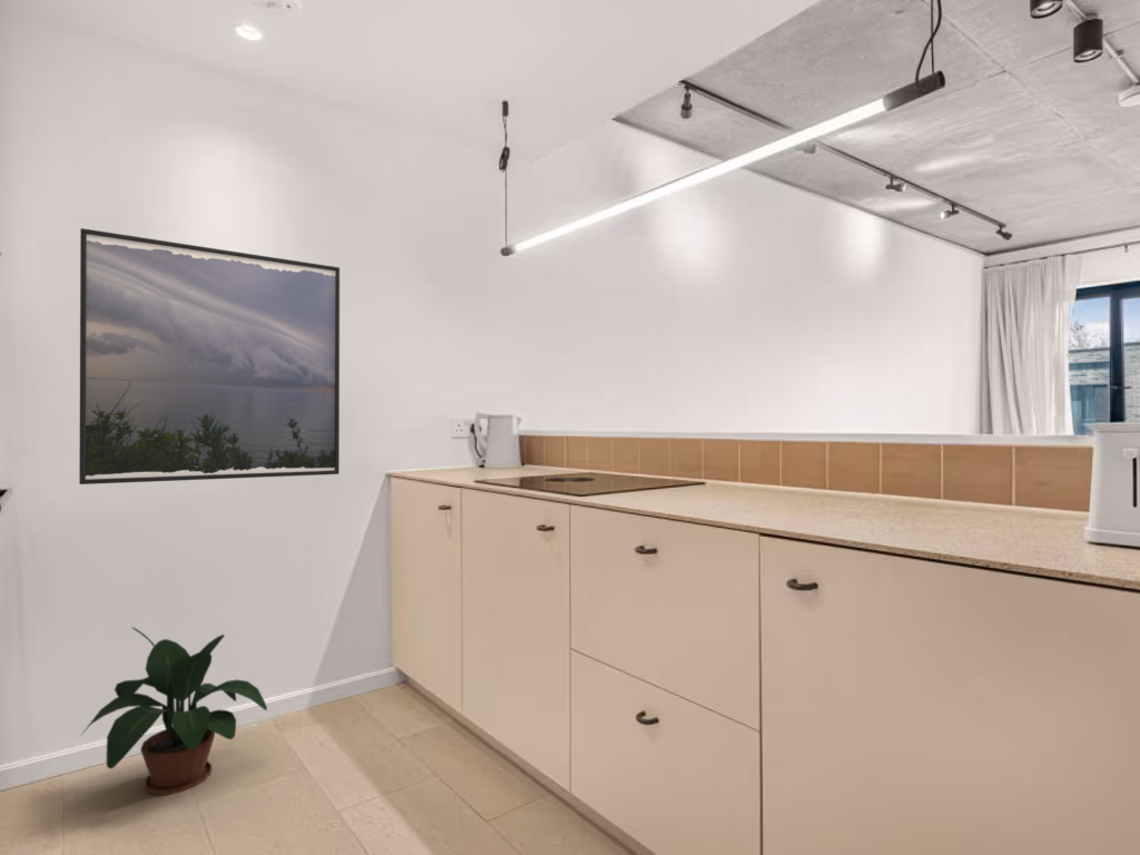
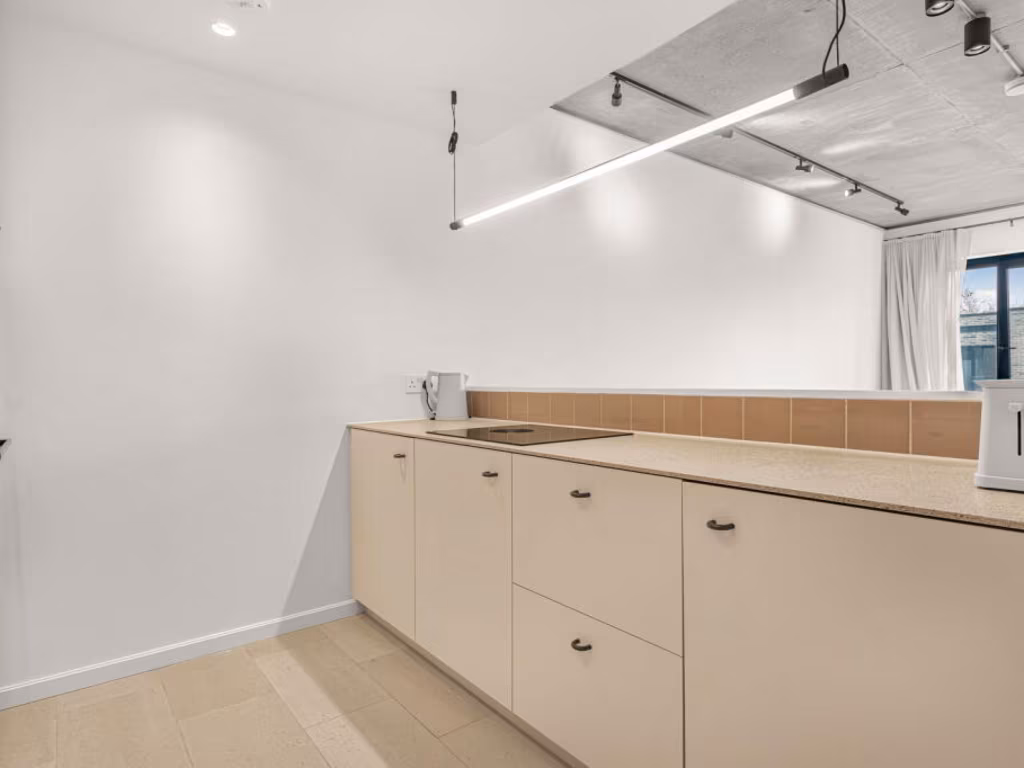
- potted plant [78,626,268,796]
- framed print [78,227,341,485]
